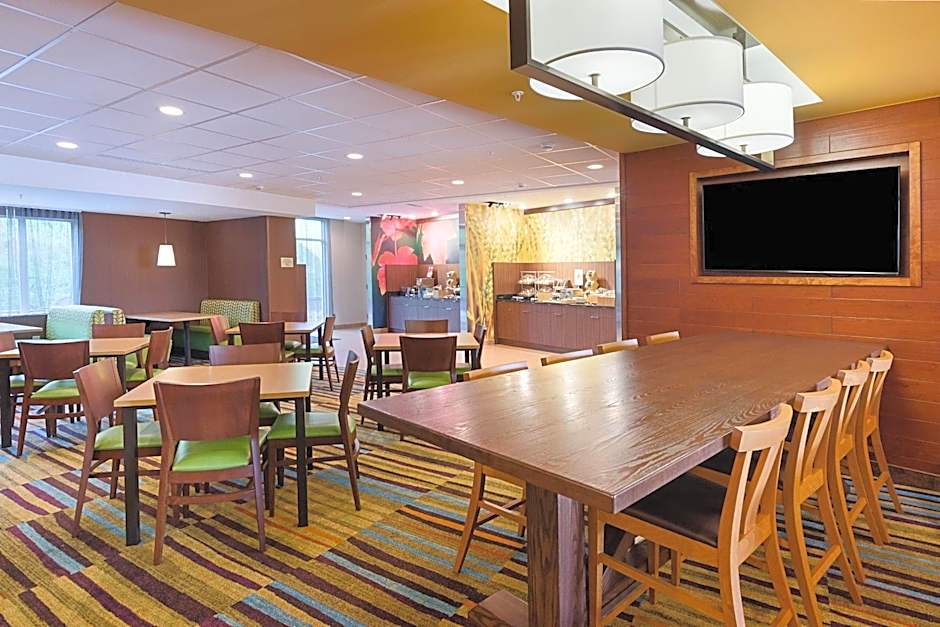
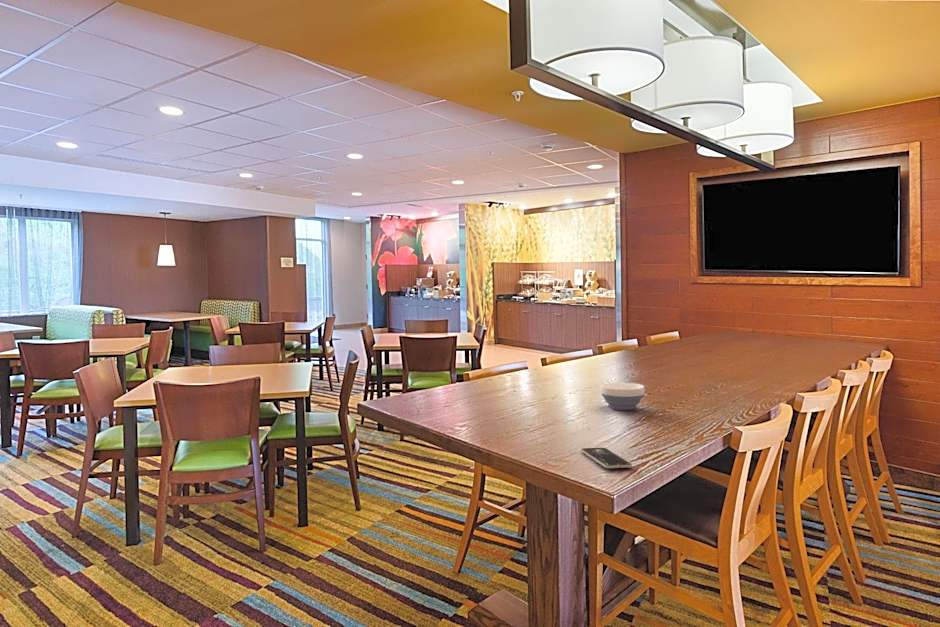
+ bowl [600,382,645,411]
+ smartphone [580,447,633,469]
